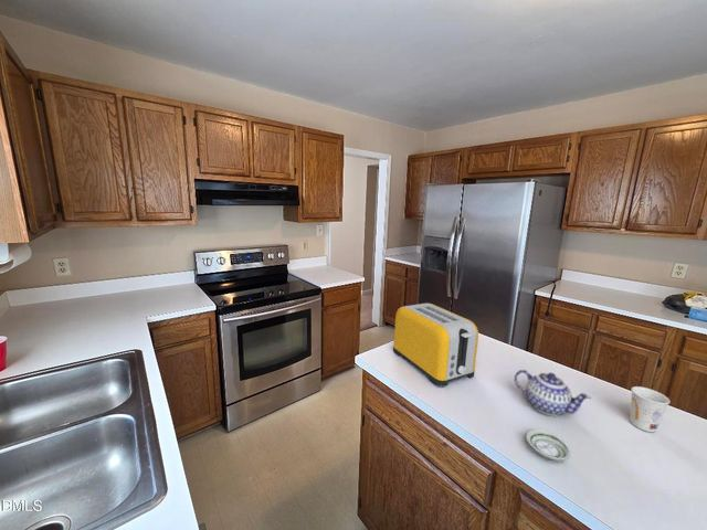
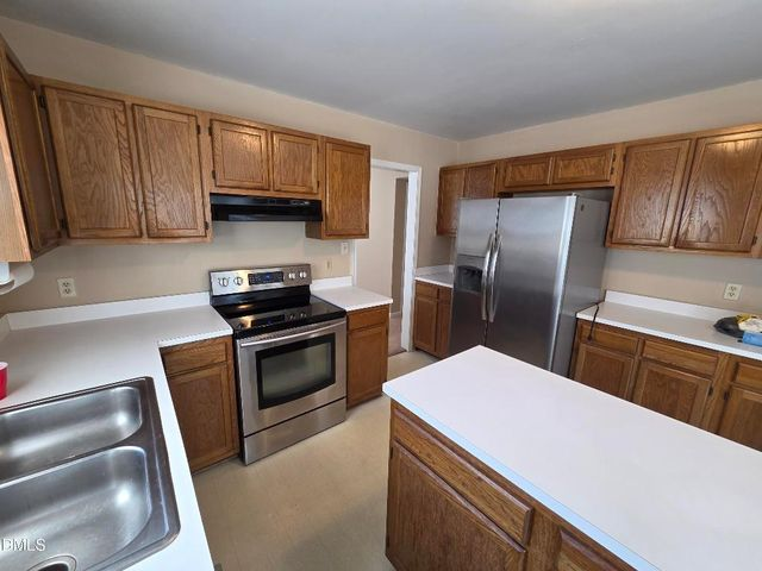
- teapot [514,369,592,417]
- cup [630,385,672,433]
- saucer [525,428,571,462]
- toaster [392,303,479,388]
